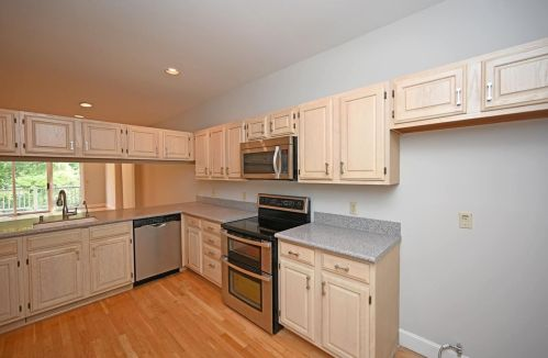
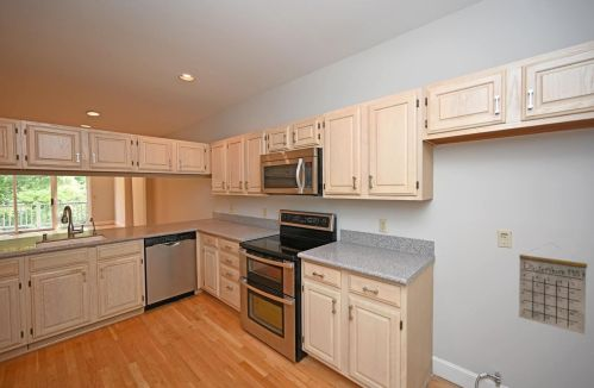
+ calendar [518,242,588,336]
